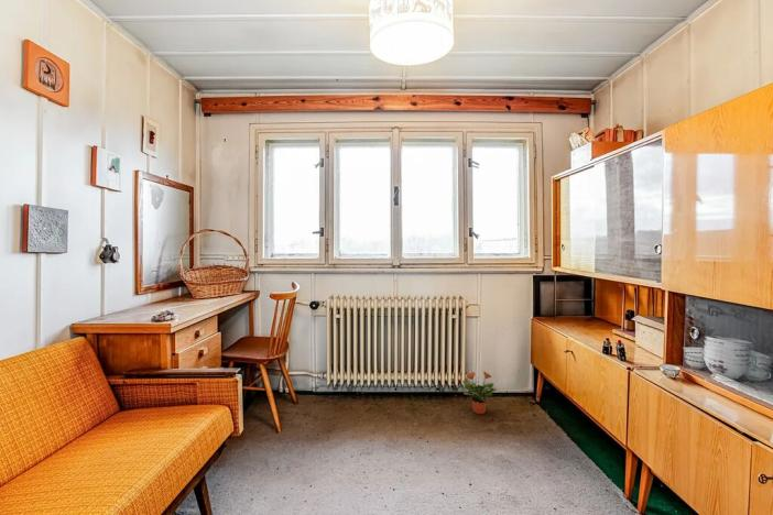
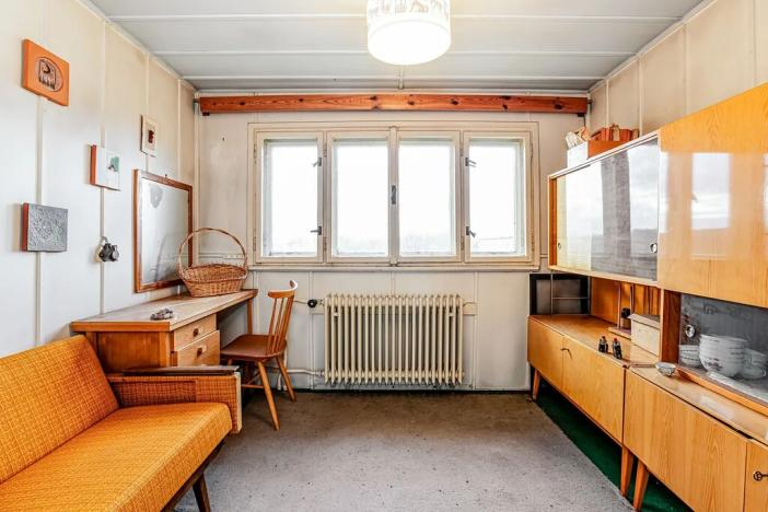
- potted plant [461,370,499,415]
